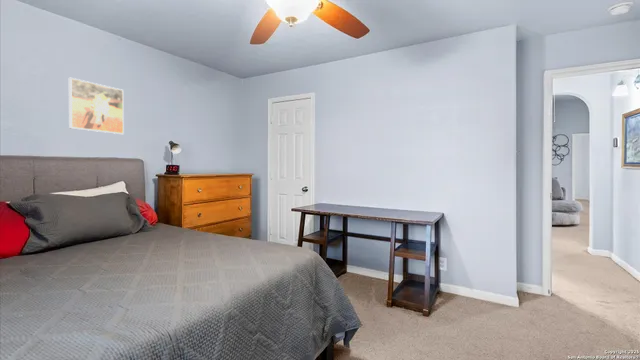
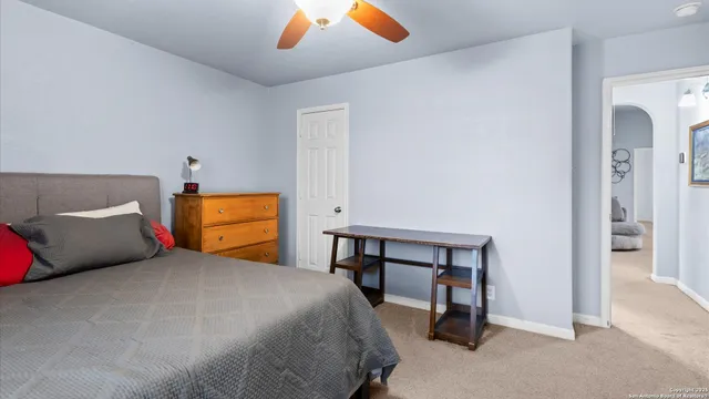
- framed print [68,77,125,135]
